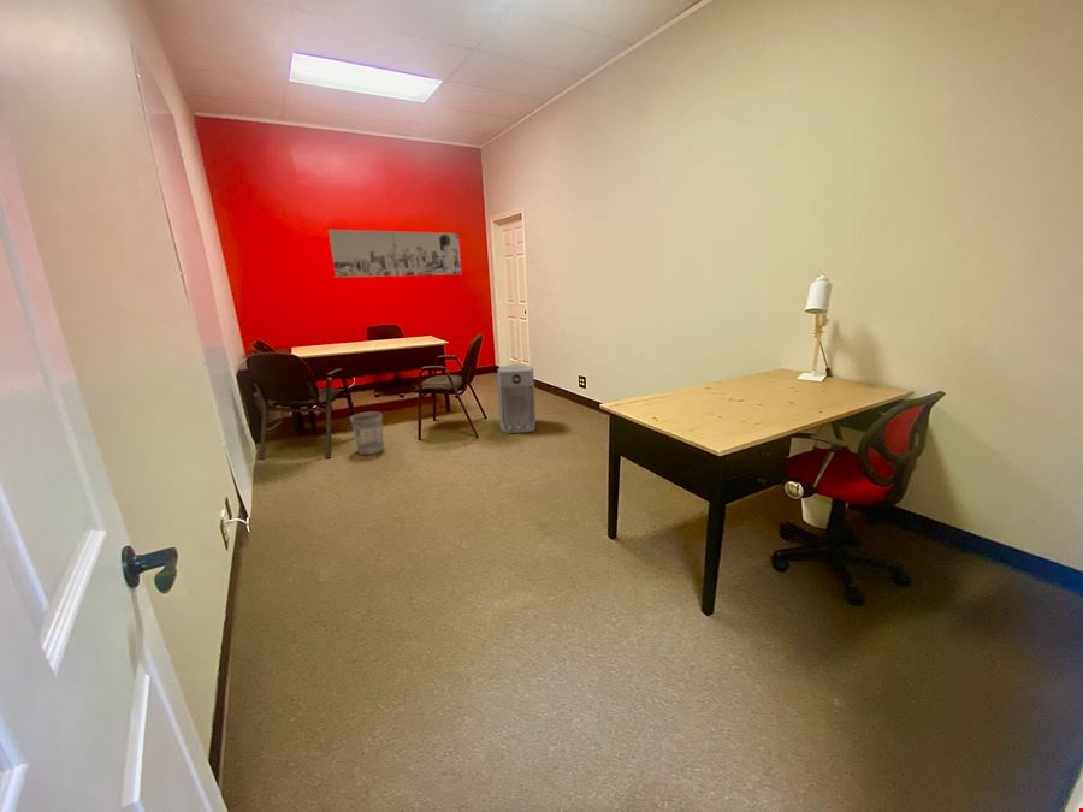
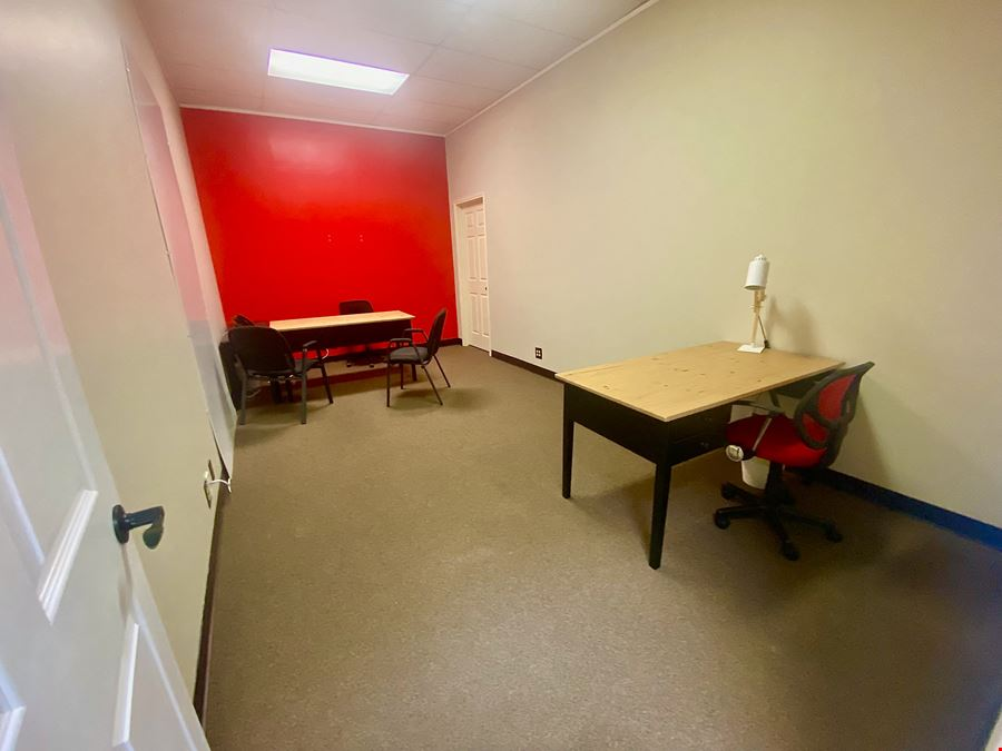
- wastebasket [349,410,385,456]
- wall art [327,229,462,278]
- air purifier [497,363,537,434]
